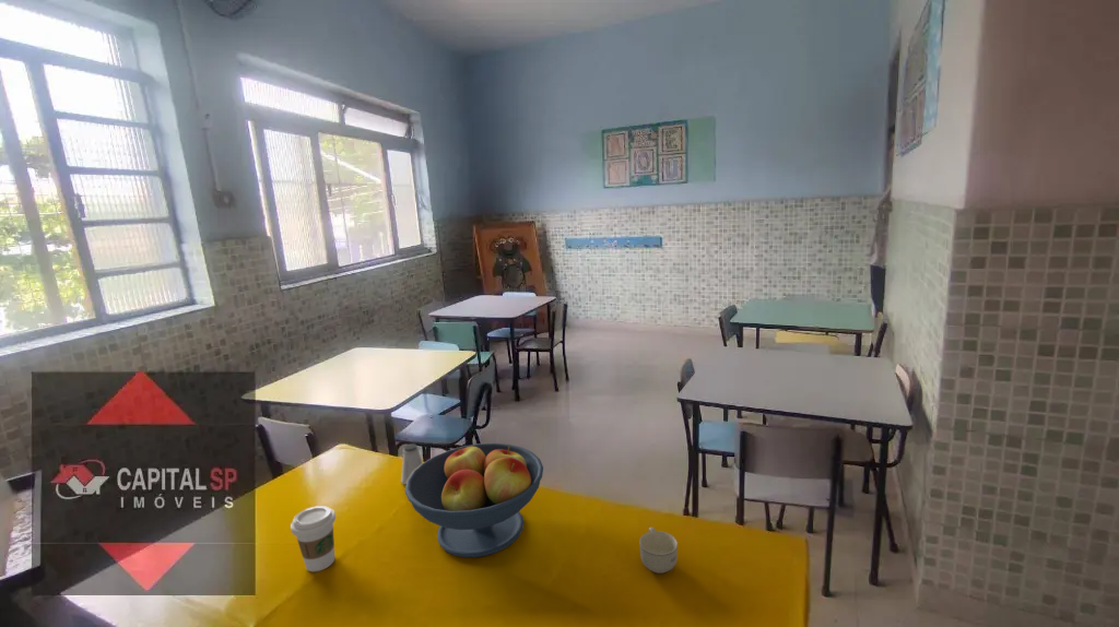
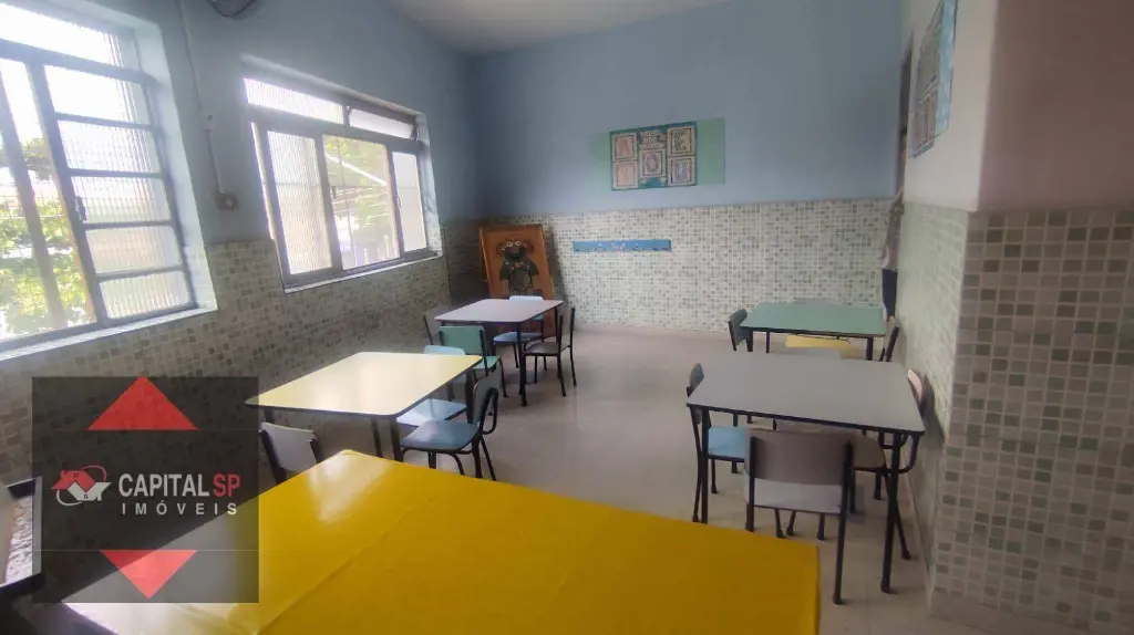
- fruit bowl [404,442,544,558]
- coffee cup [290,505,337,572]
- saltshaker [400,442,424,485]
- cup [638,527,679,575]
